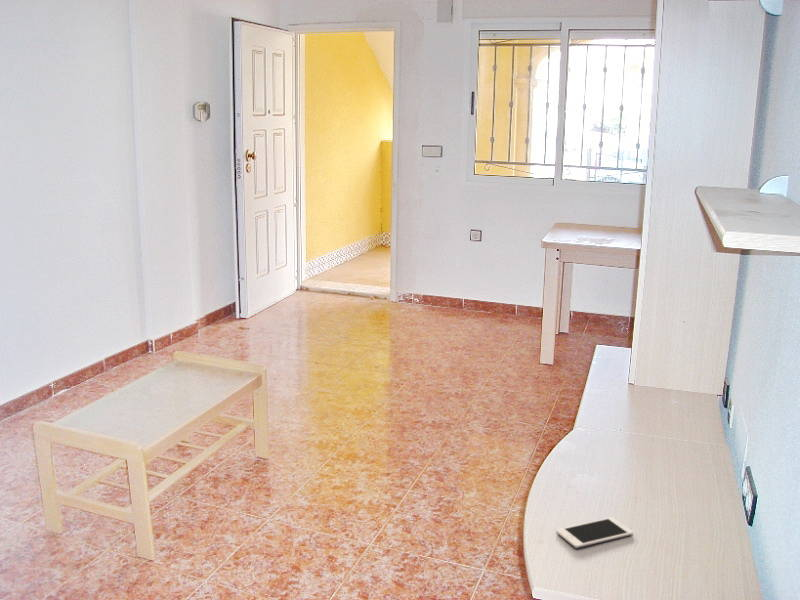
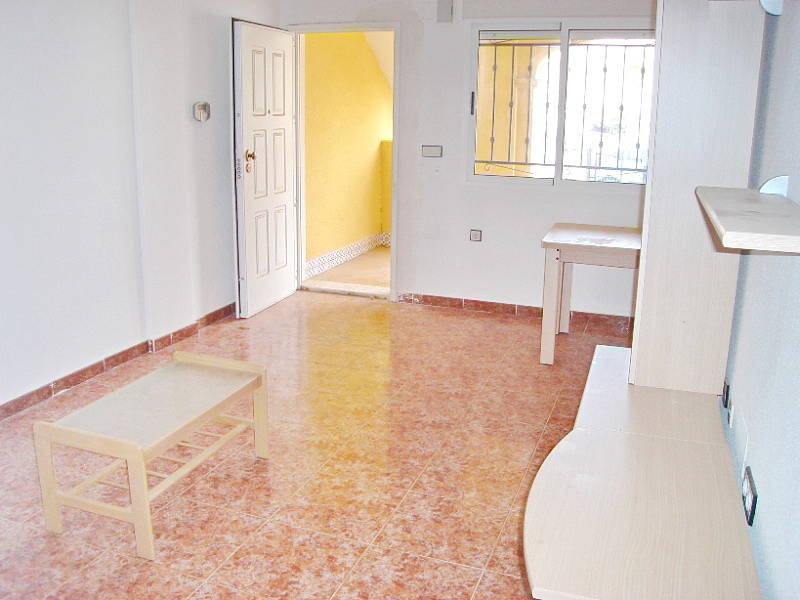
- cell phone [555,516,634,549]
